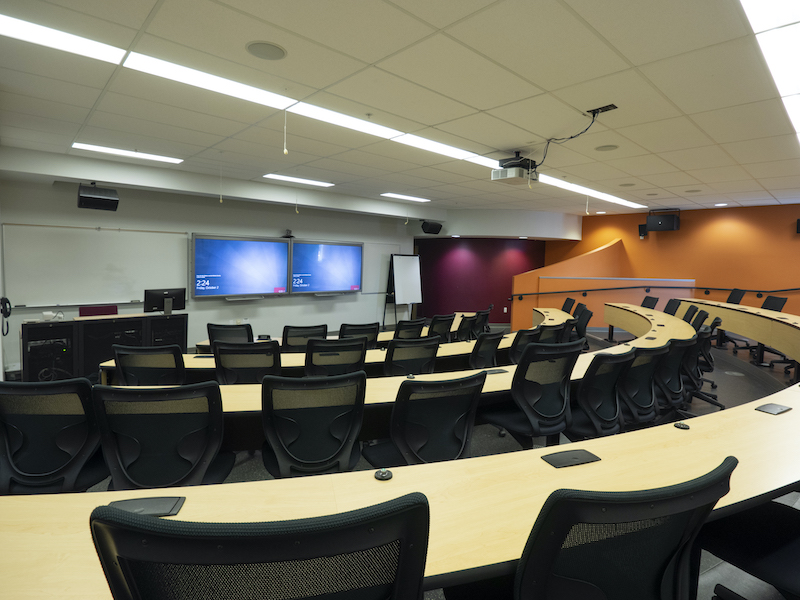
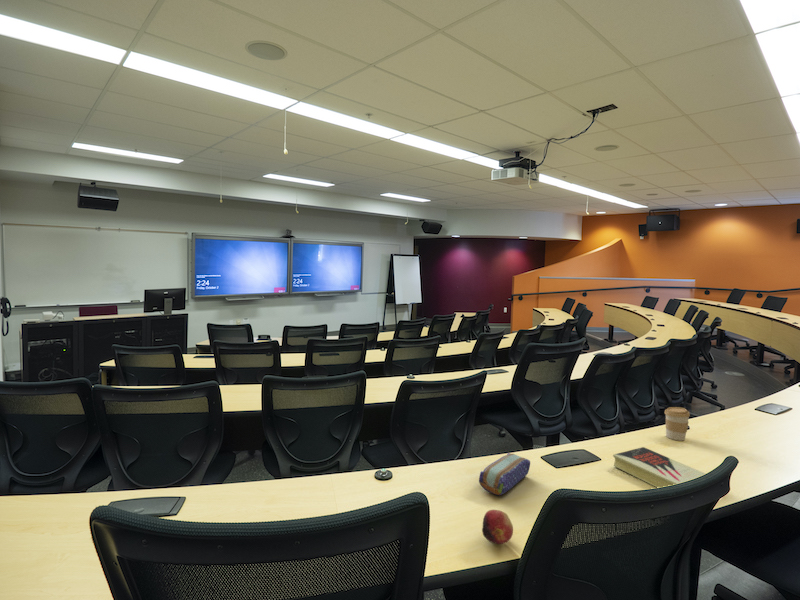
+ coffee cup [664,406,691,442]
+ fruit [481,509,514,545]
+ pencil case [478,452,531,496]
+ book [612,446,707,488]
